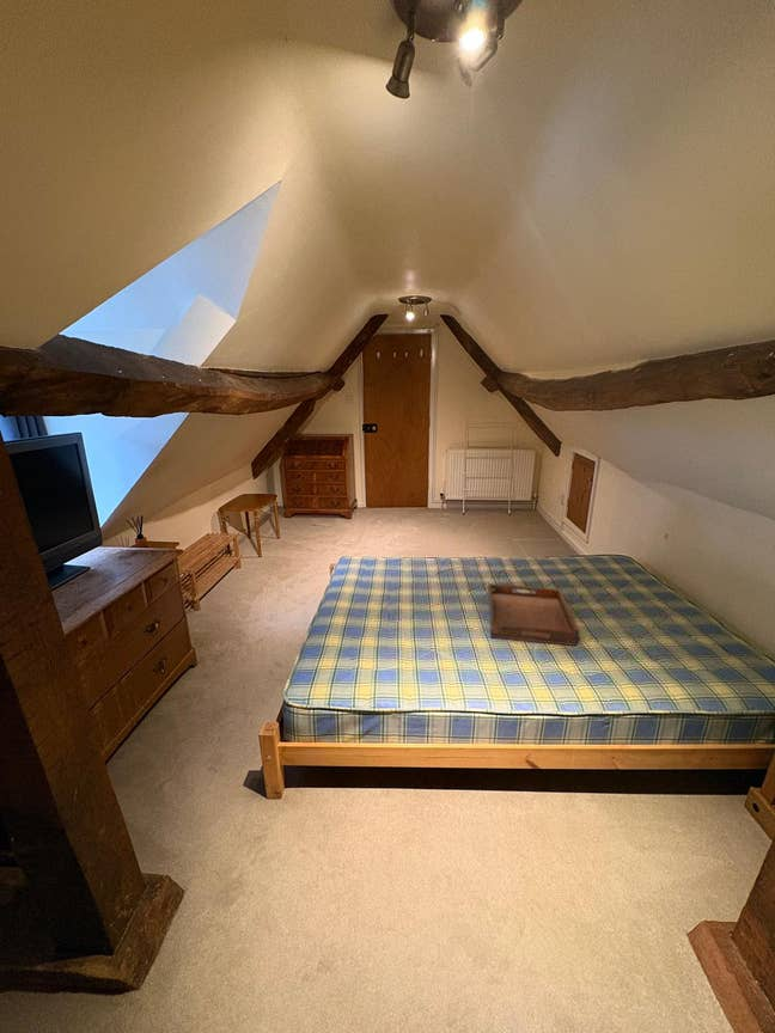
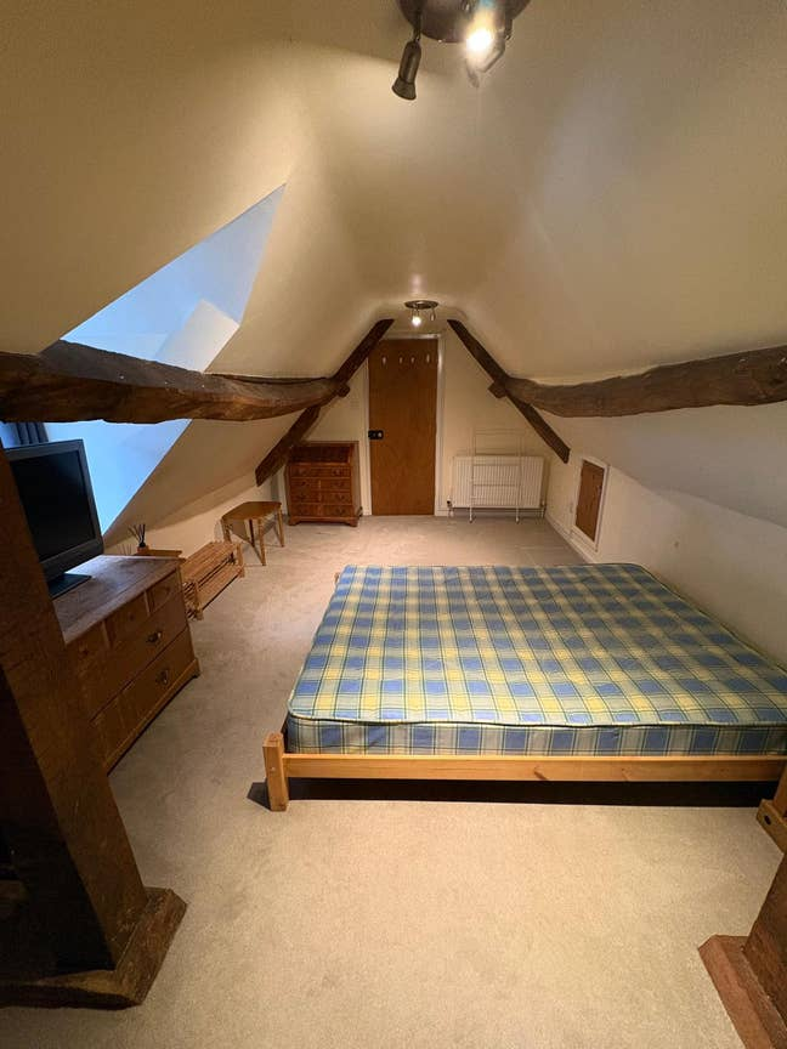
- serving tray [487,582,580,647]
